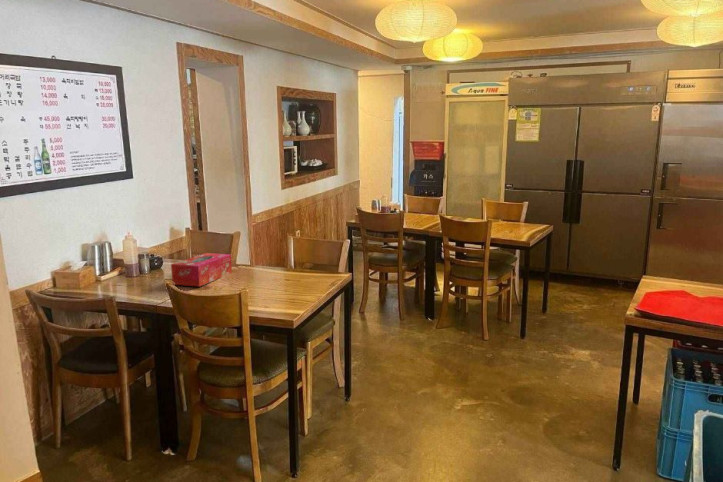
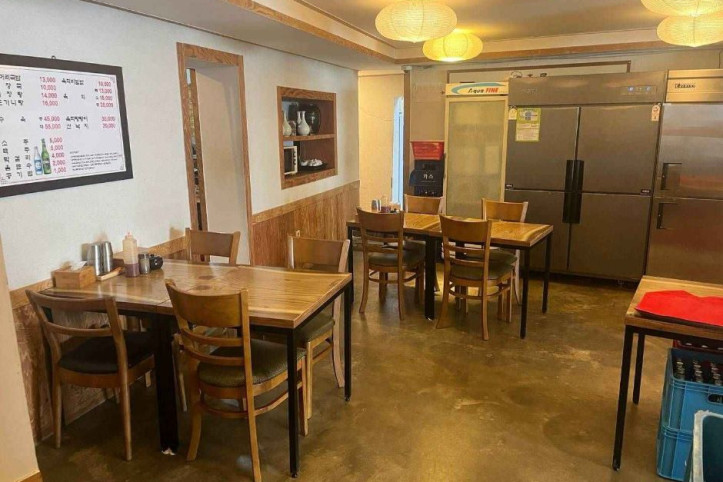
- tissue box [170,252,233,288]
